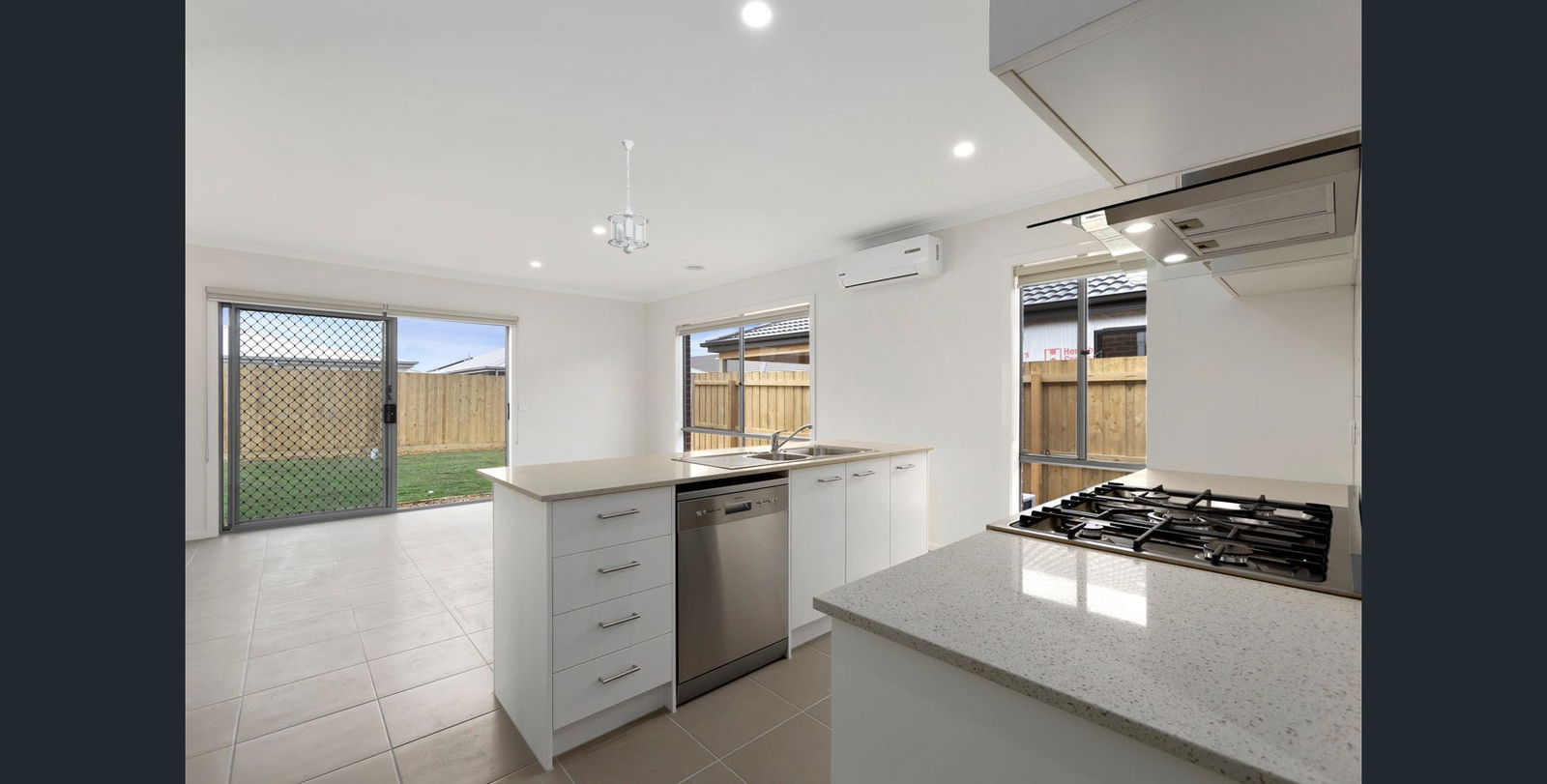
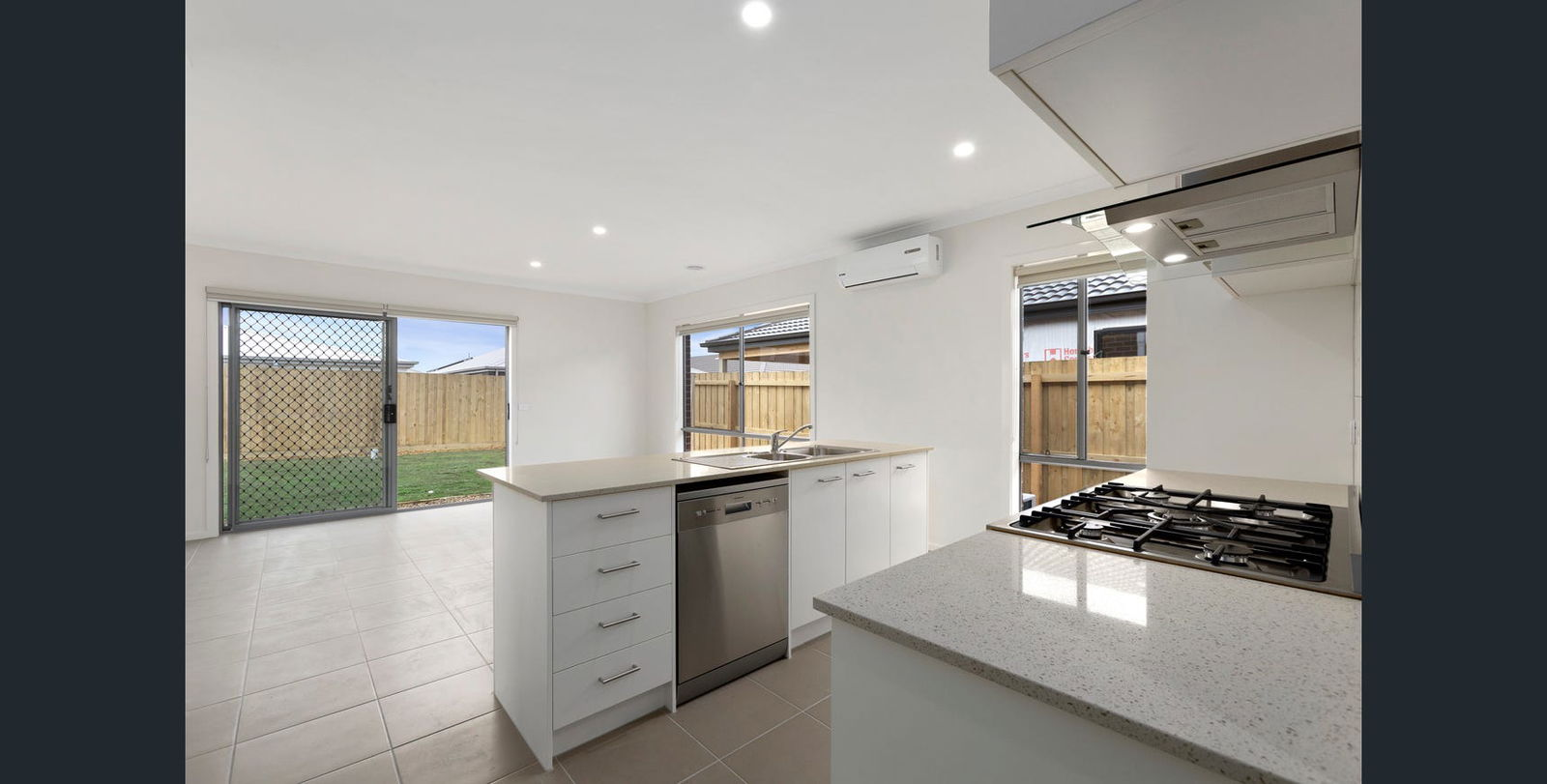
- pendant light [607,139,650,255]
